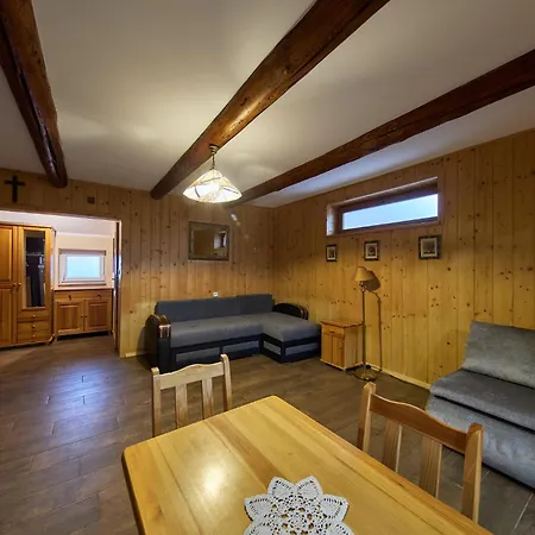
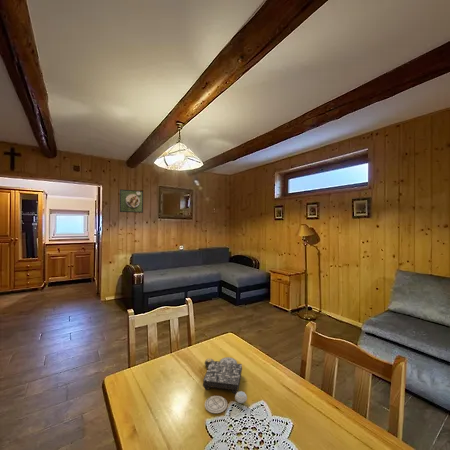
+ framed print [119,188,144,214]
+ board game [202,356,248,414]
